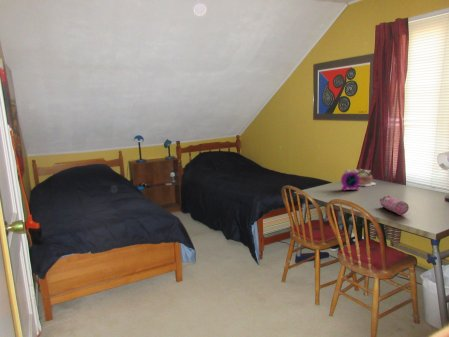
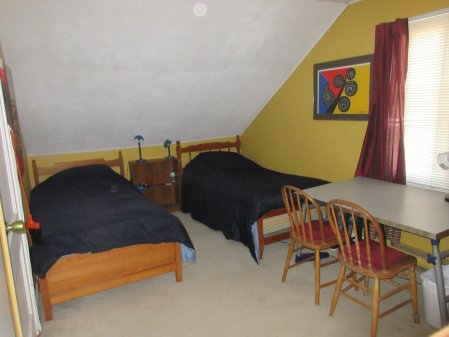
- succulent plant [357,168,377,187]
- pencil case [379,194,410,216]
- alarm clock [340,165,360,192]
